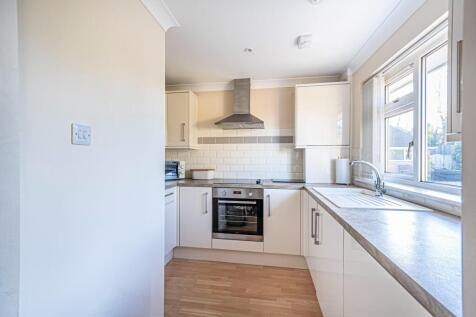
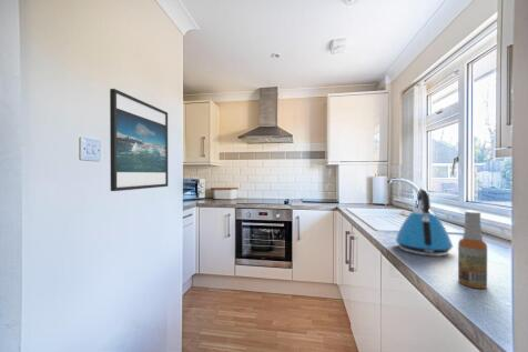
+ spray bottle [457,209,488,290]
+ kettle [394,187,455,258]
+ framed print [109,88,169,192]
